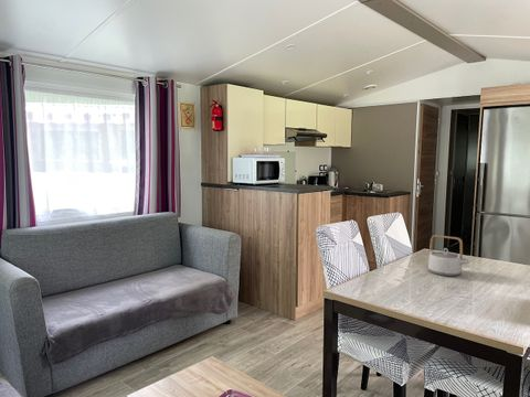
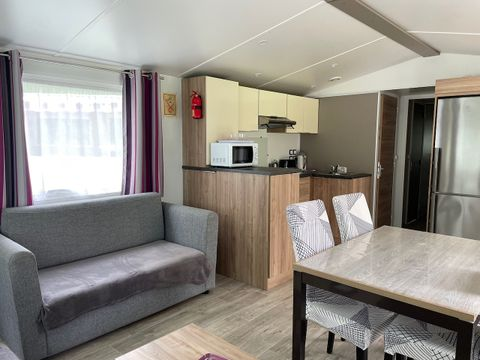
- teapot [427,234,470,277]
